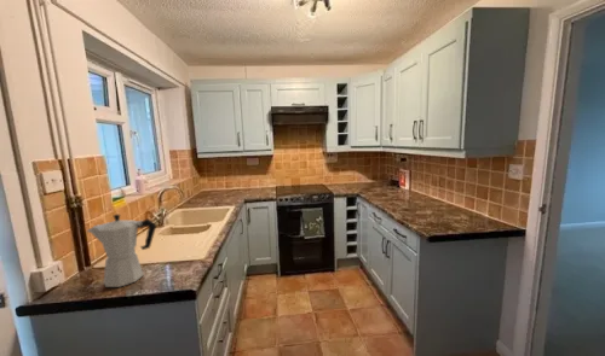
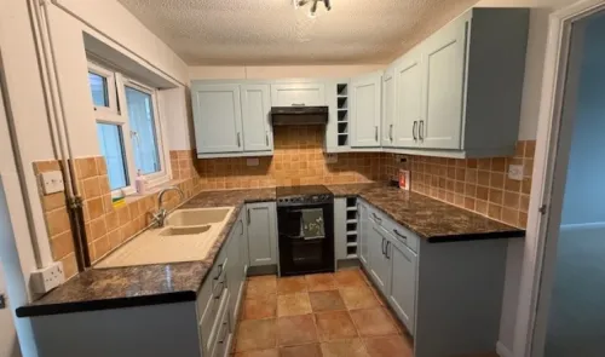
- moka pot [85,212,157,288]
